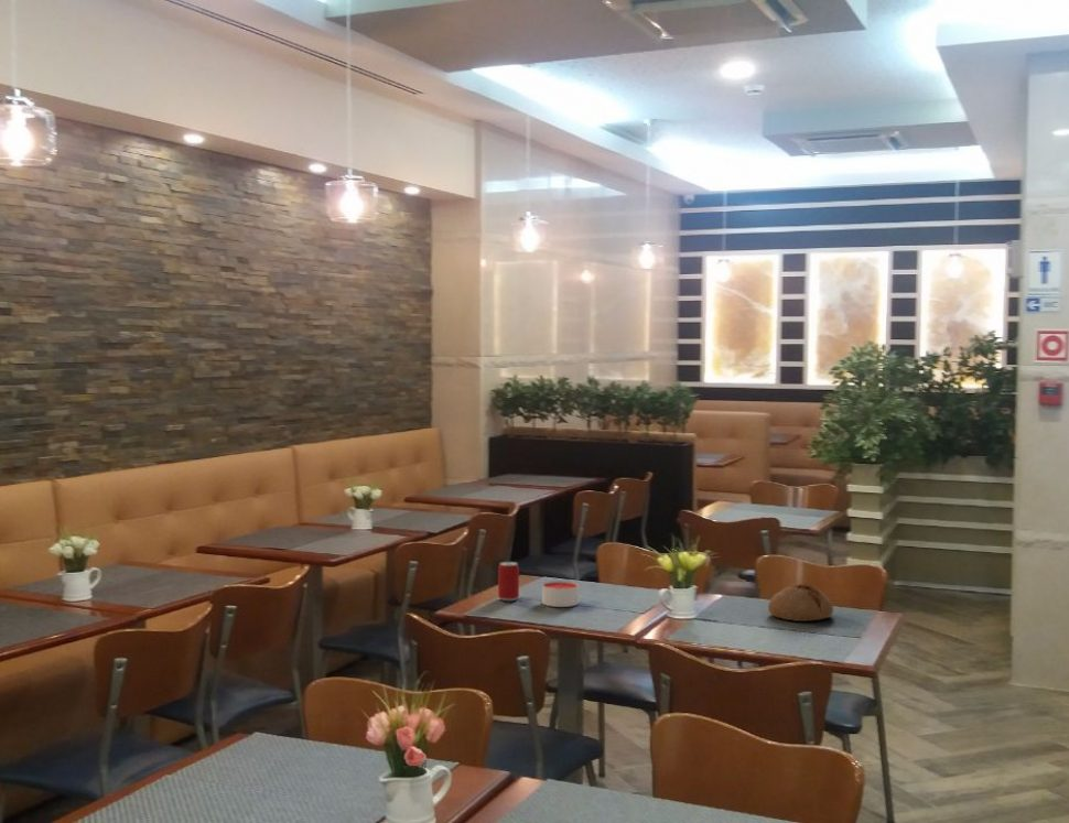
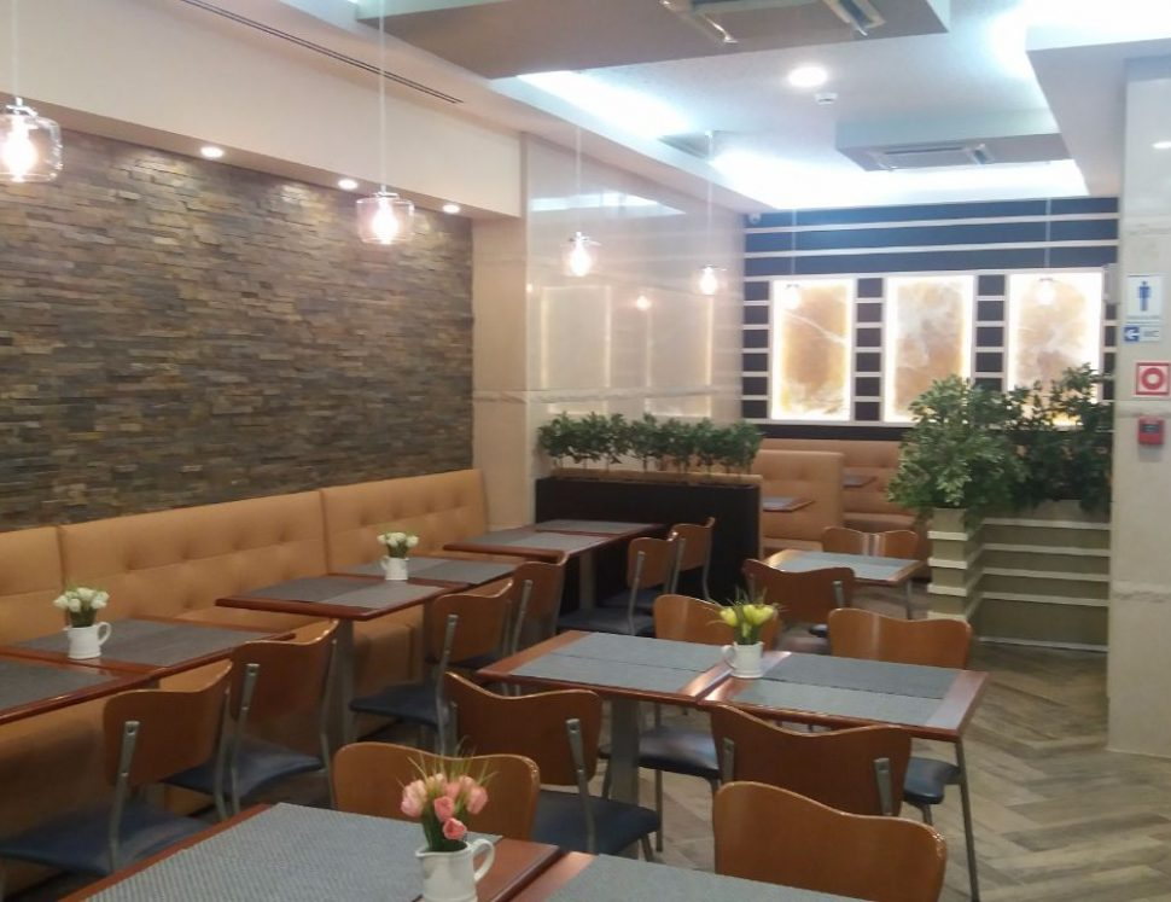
- candle [541,580,580,608]
- beer can [497,561,520,602]
- bread [767,583,834,622]
